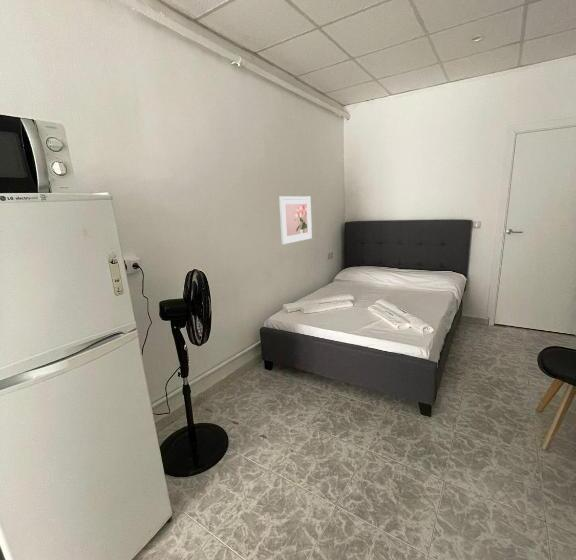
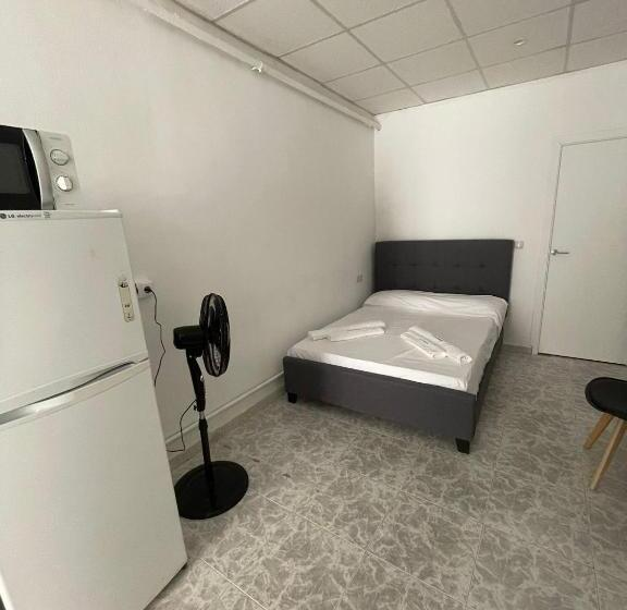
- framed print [278,195,313,245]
